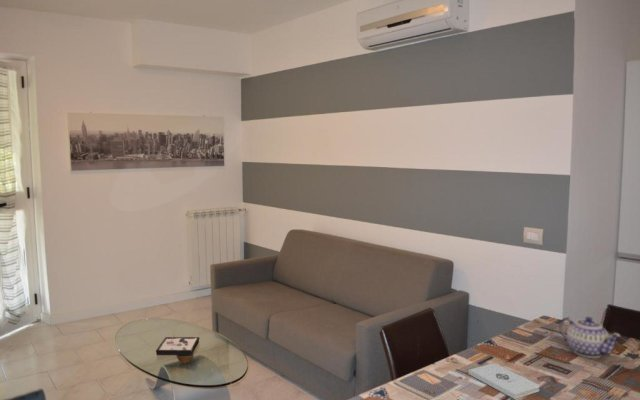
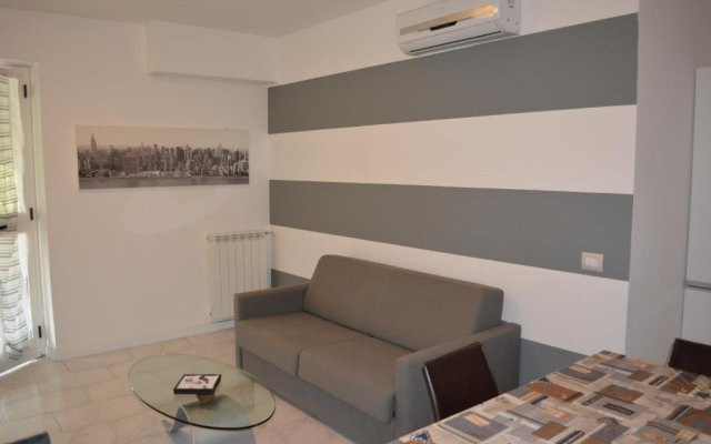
- notepad [468,363,540,400]
- teapot [558,316,622,359]
